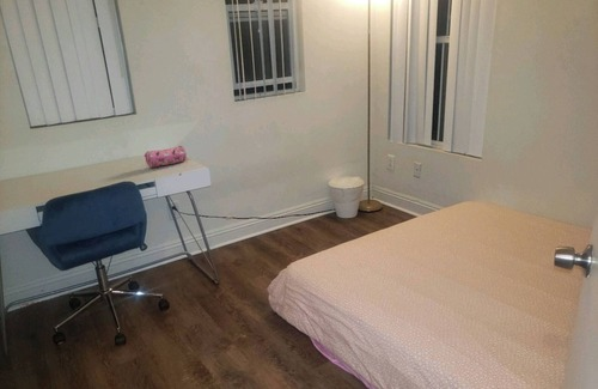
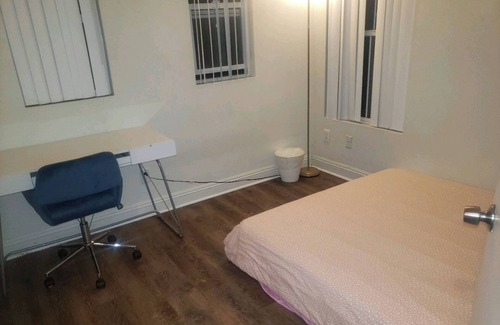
- pencil case [144,145,188,169]
